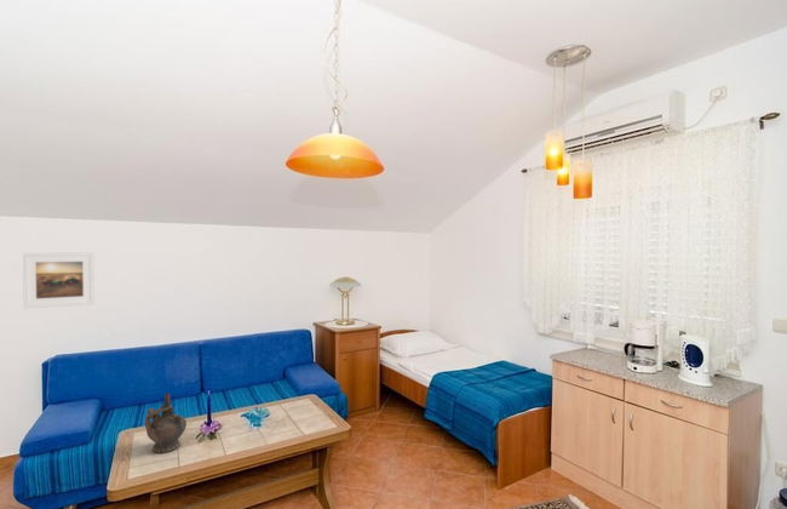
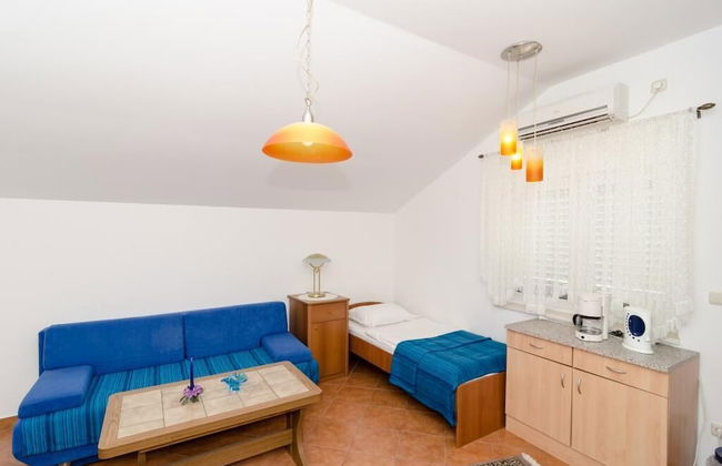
- ceremonial vessel [144,391,188,454]
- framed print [22,252,96,310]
